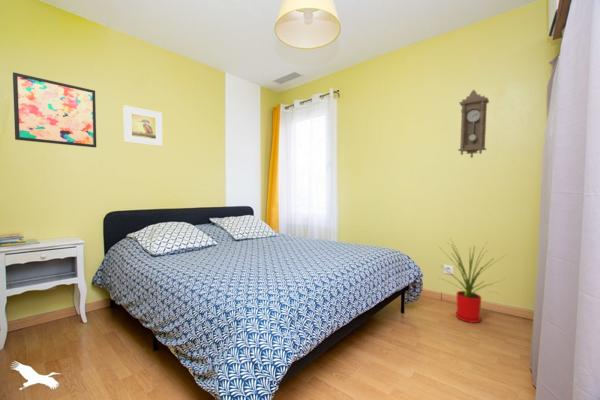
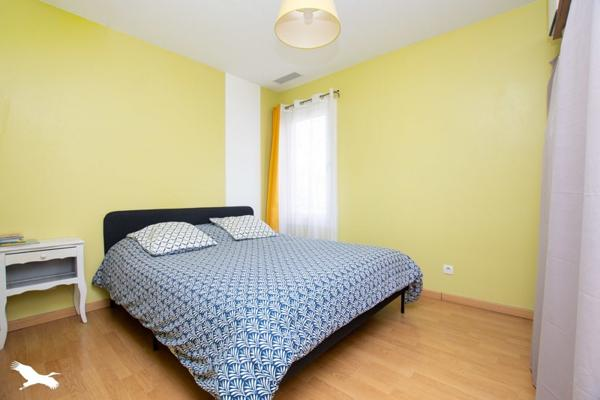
- wall art [12,71,97,148]
- house plant [439,239,508,324]
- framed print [122,104,163,147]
- pendulum clock [457,89,490,159]
